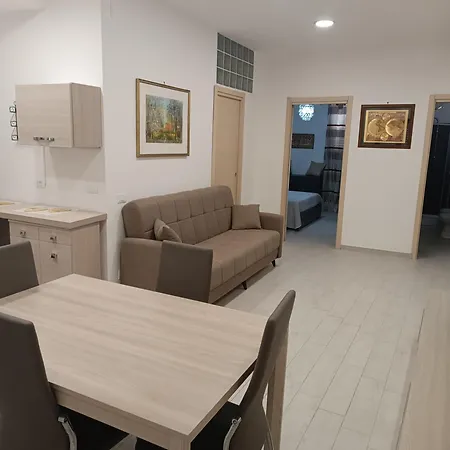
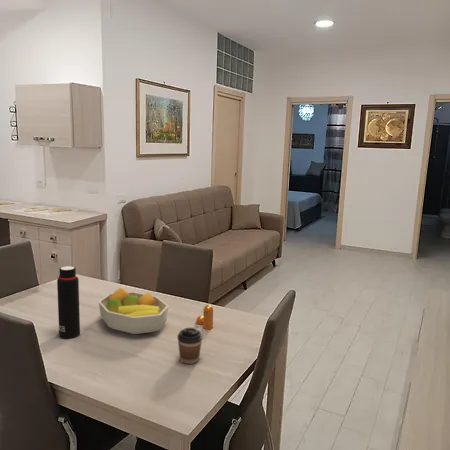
+ fruit bowl [98,287,170,335]
+ coffee cup [176,327,204,365]
+ pepper shaker [195,304,214,330]
+ water bottle [56,265,81,339]
